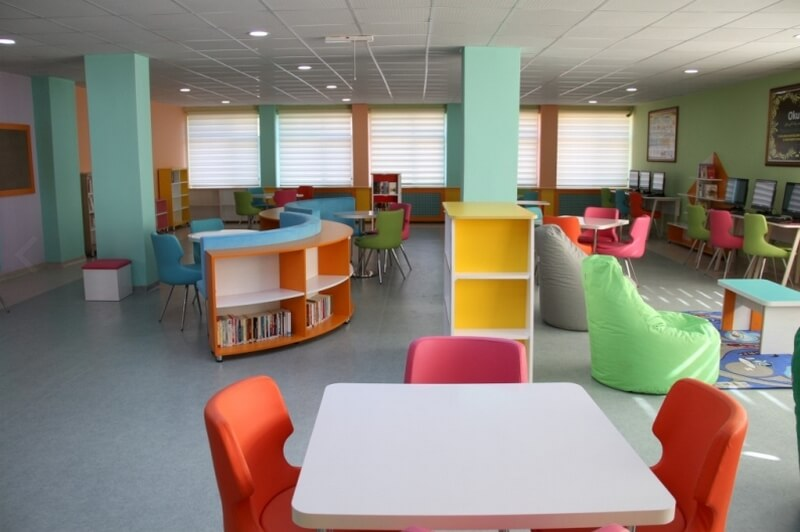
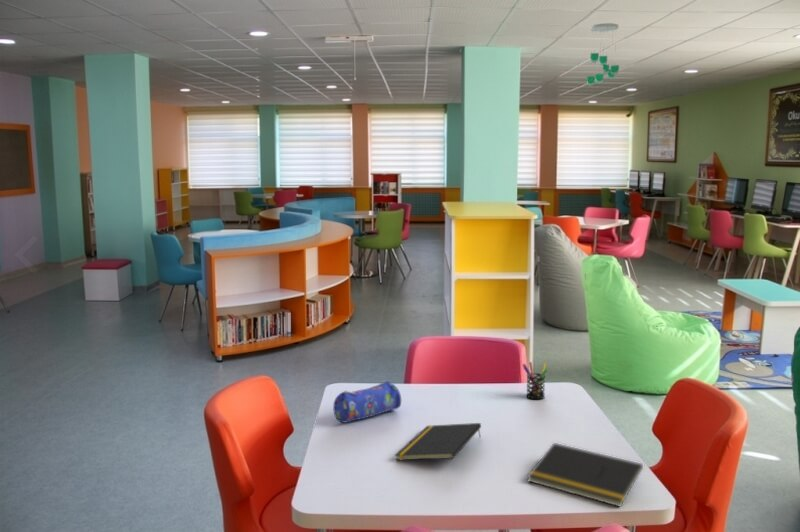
+ pencil case [332,380,402,424]
+ pen holder [522,361,548,400]
+ notepad [394,422,482,461]
+ ceiling mobile [586,22,620,87]
+ notepad [526,442,644,508]
